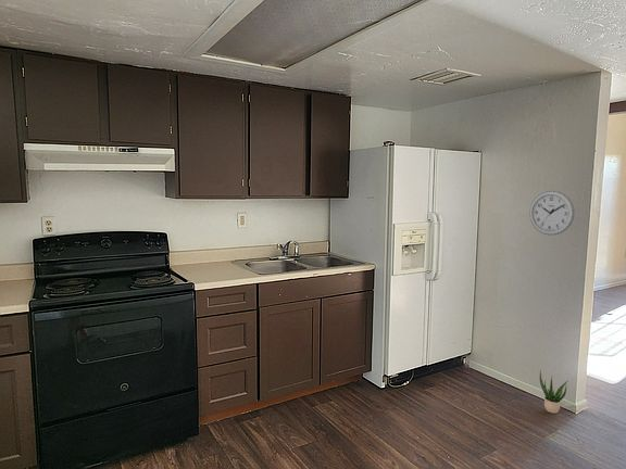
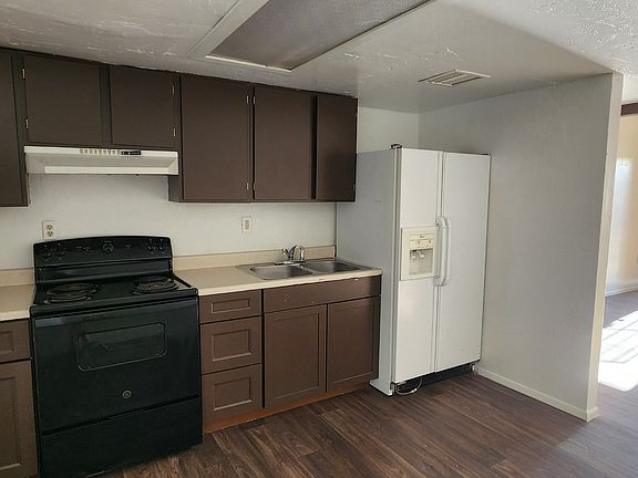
- wall clock [528,190,576,237]
- potted plant [539,369,568,415]
